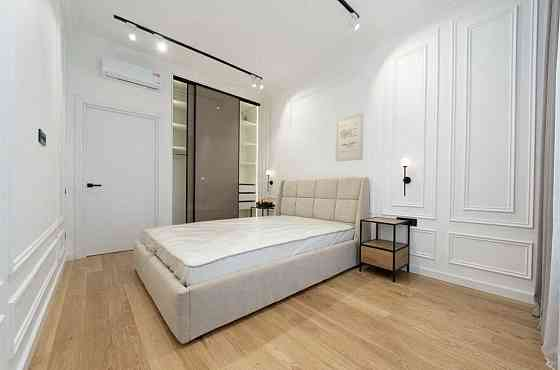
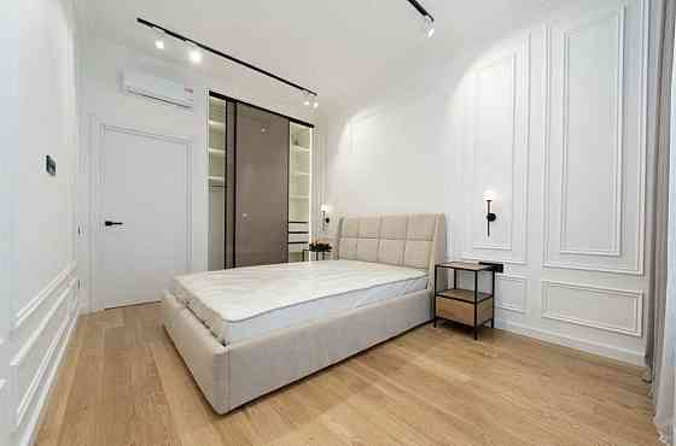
- wall art [335,112,365,163]
